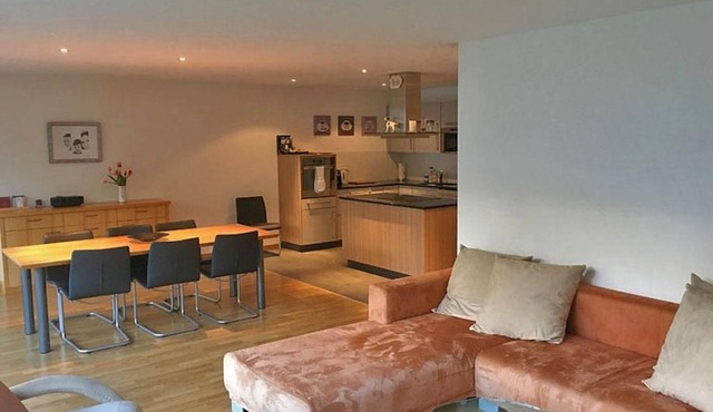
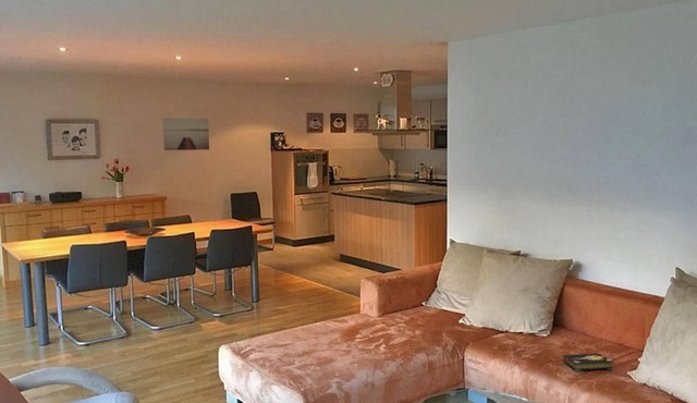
+ wall art [162,118,210,151]
+ hardback book [561,353,613,373]
